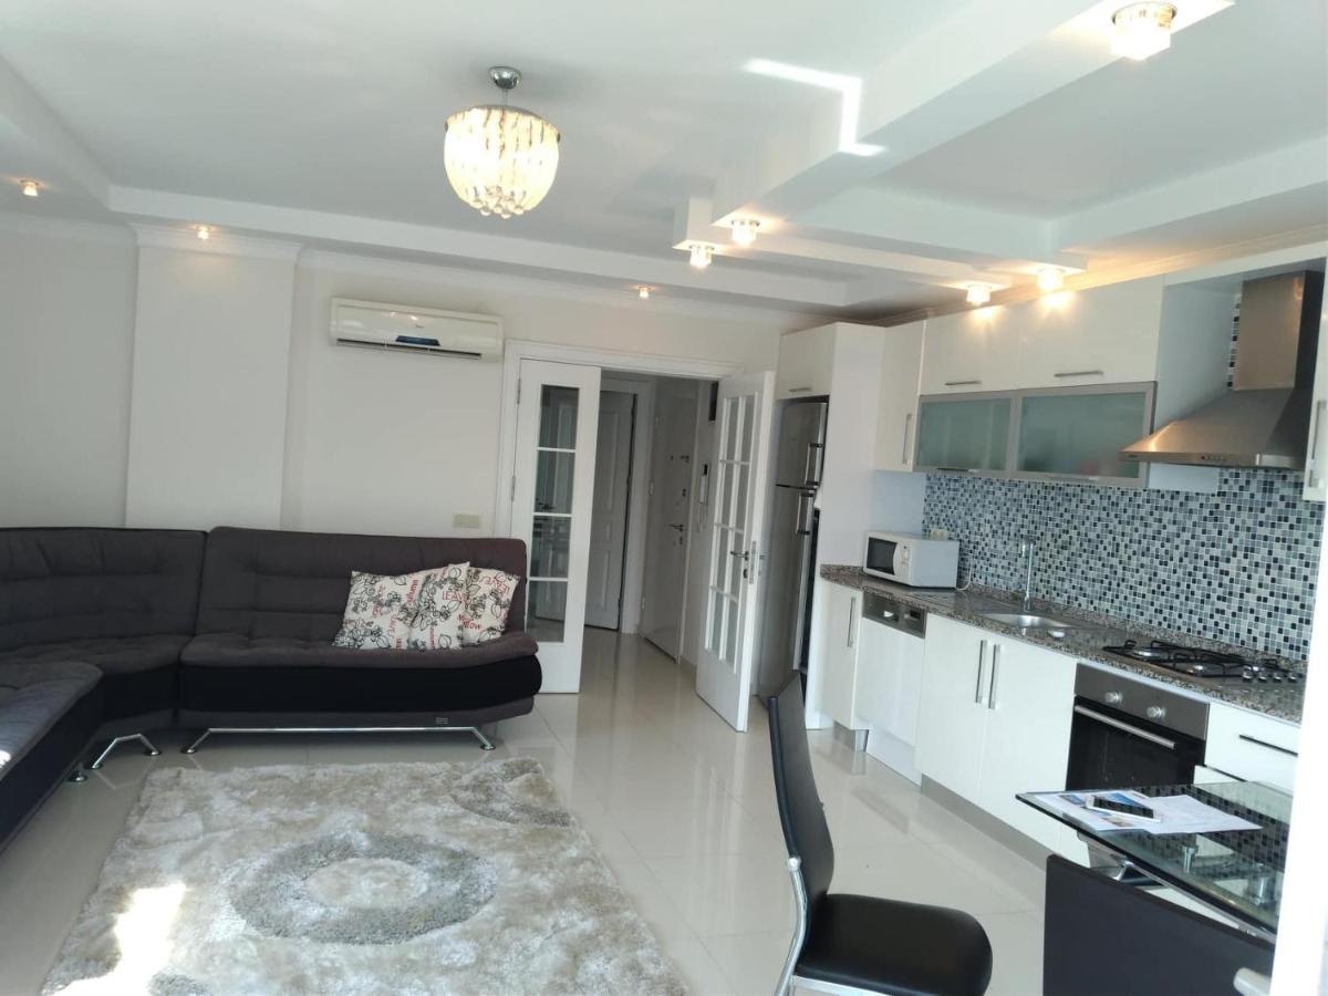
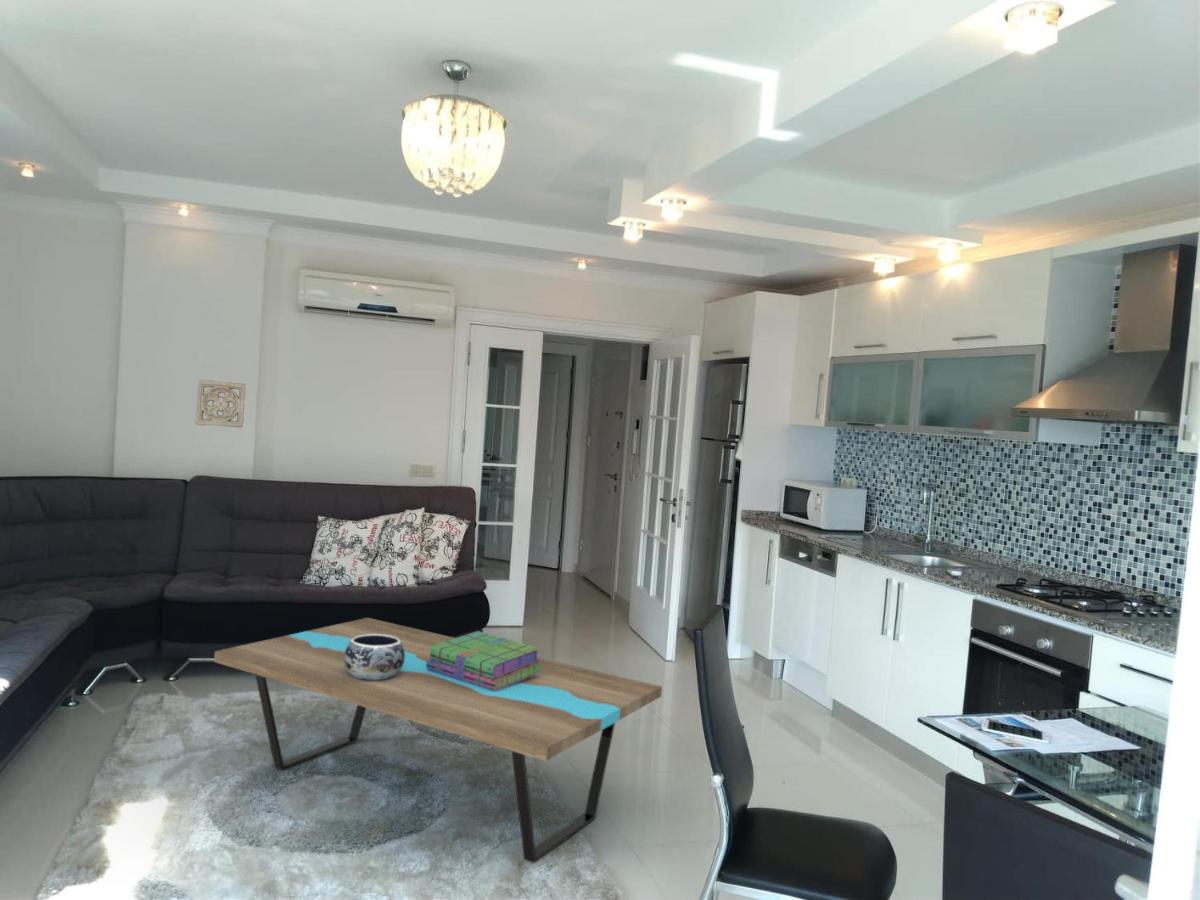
+ stack of books [426,630,543,691]
+ decorative bowl [344,634,405,681]
+ coffee table [213,617,663,864]
+ wall ornament [195,379,247,428]
